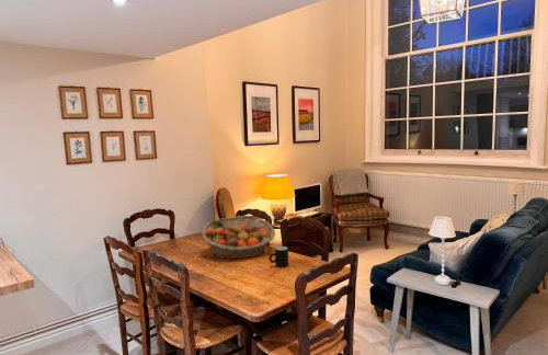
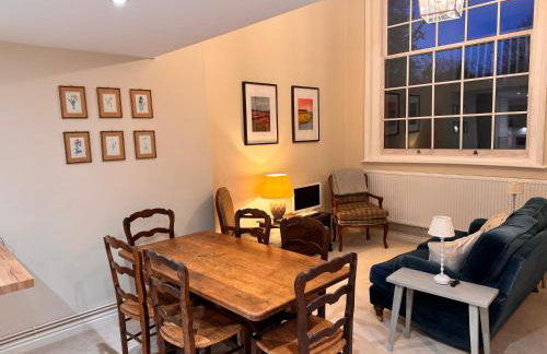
- mug [269,245,289,268]
- fruit basket [201,215,276,260]
